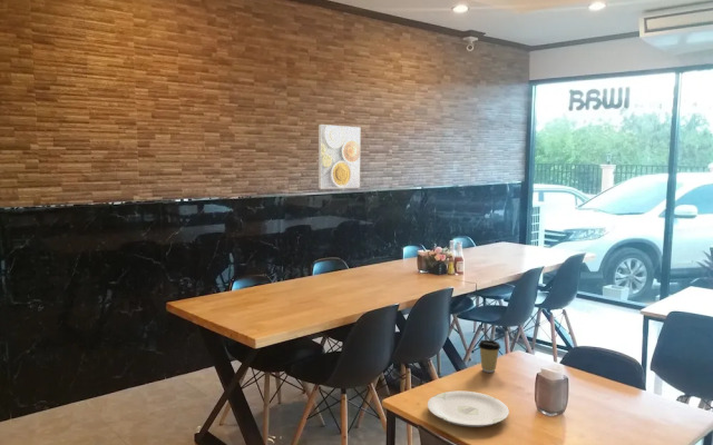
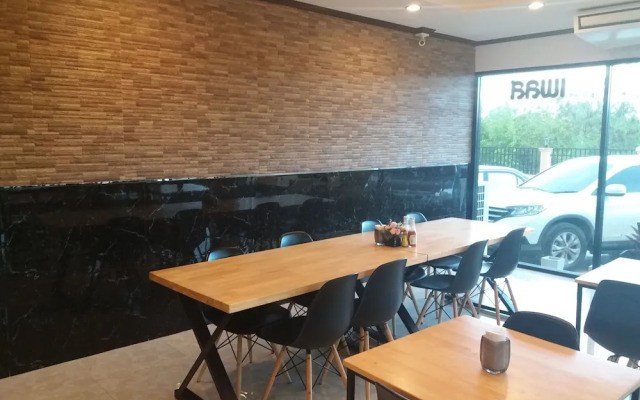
- plate [427,390,510,428]
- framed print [318,123,361,189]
- coffee cup [477,338,501,374]
